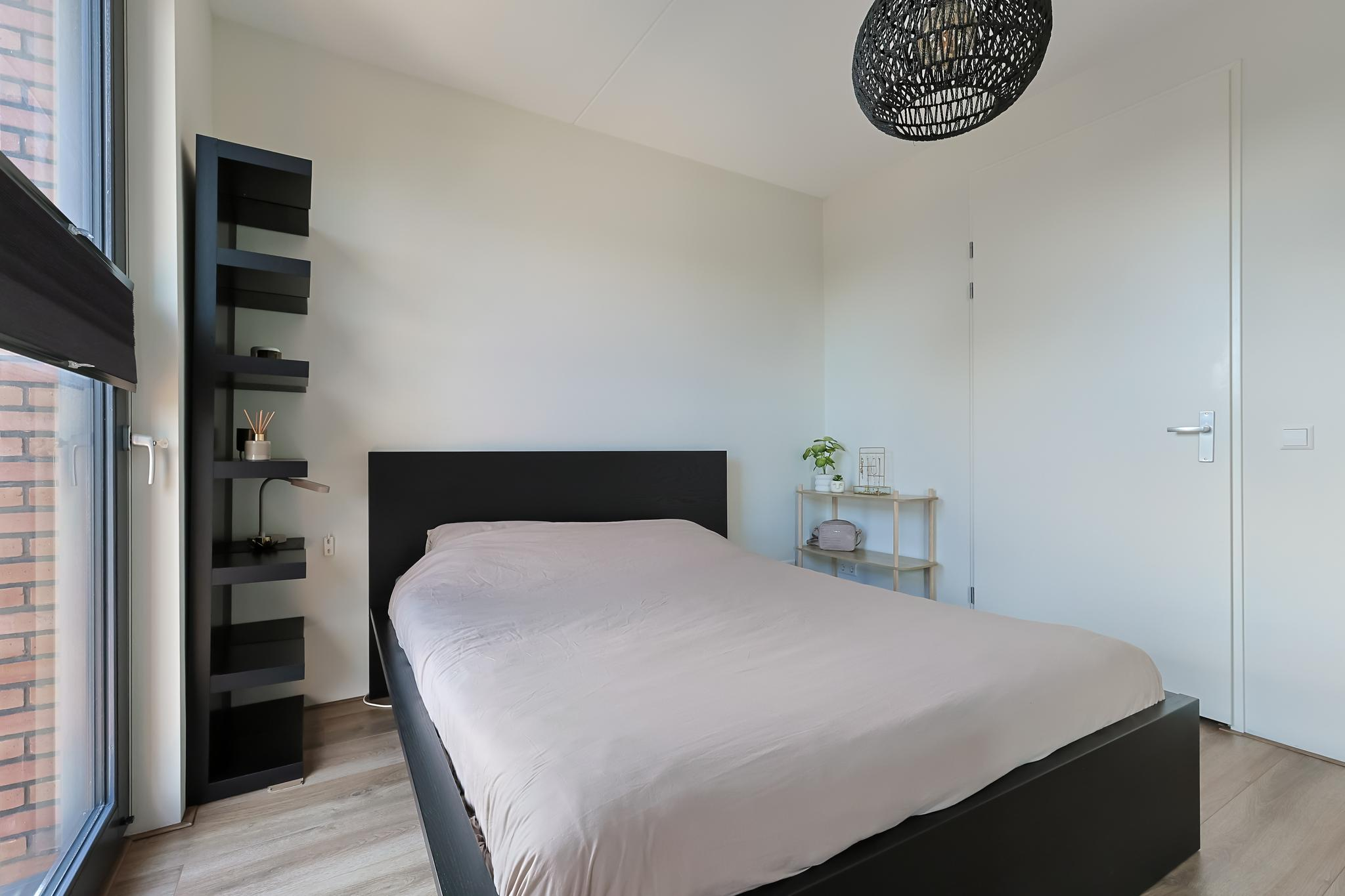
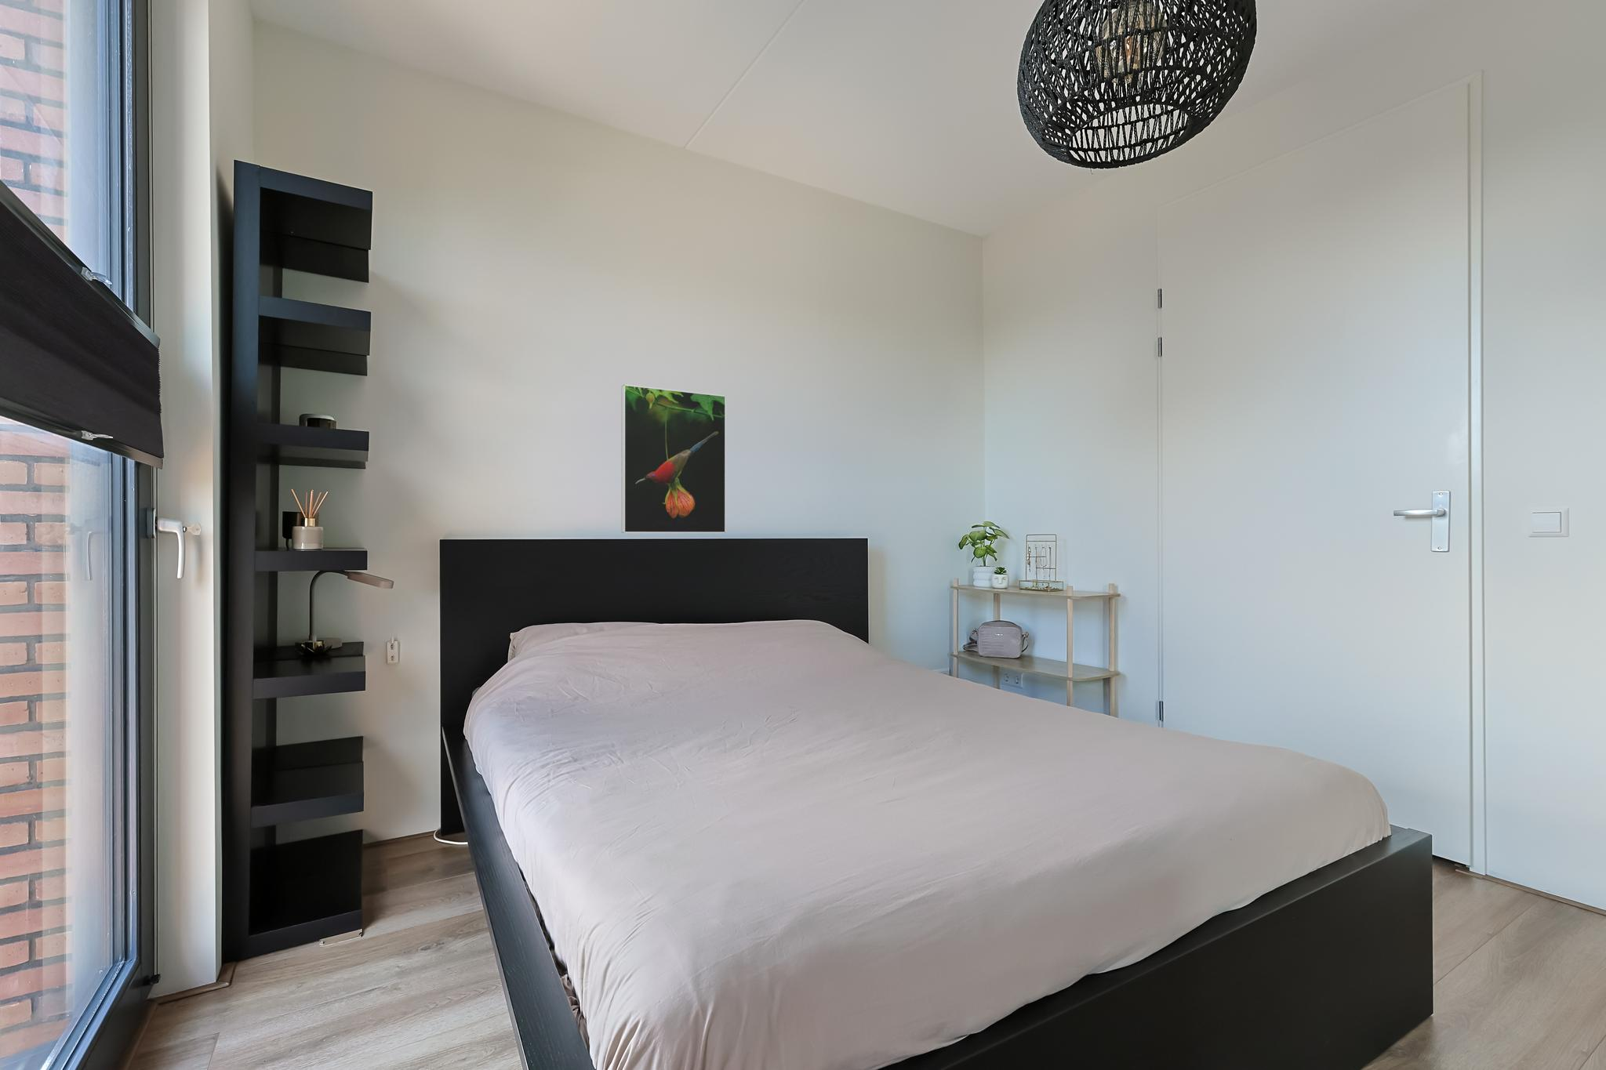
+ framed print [621,385,727,534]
